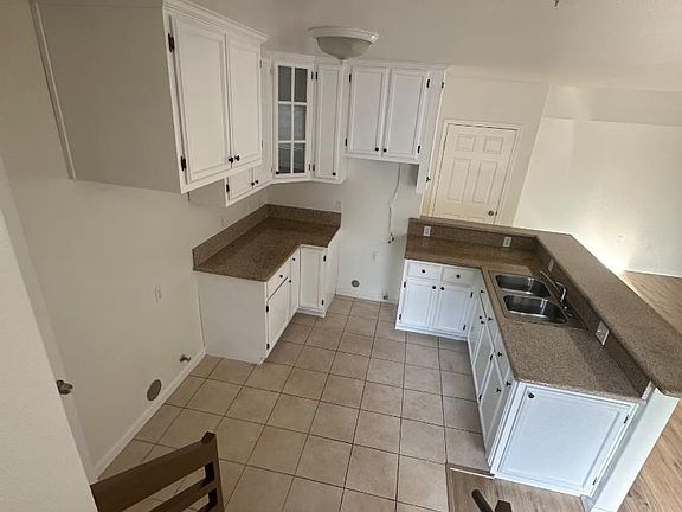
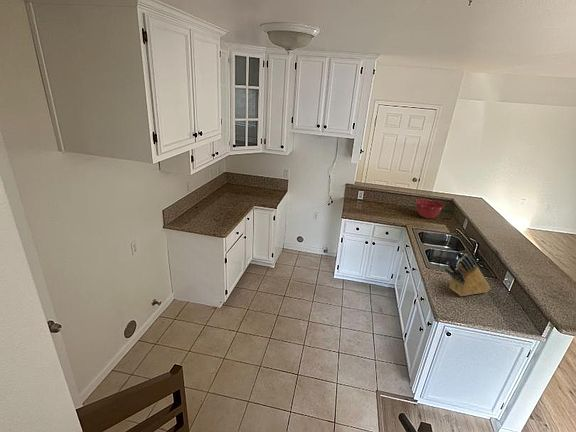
+ mixing bowl [415,198,445,219]
+ knife block [444,251,492,297]
